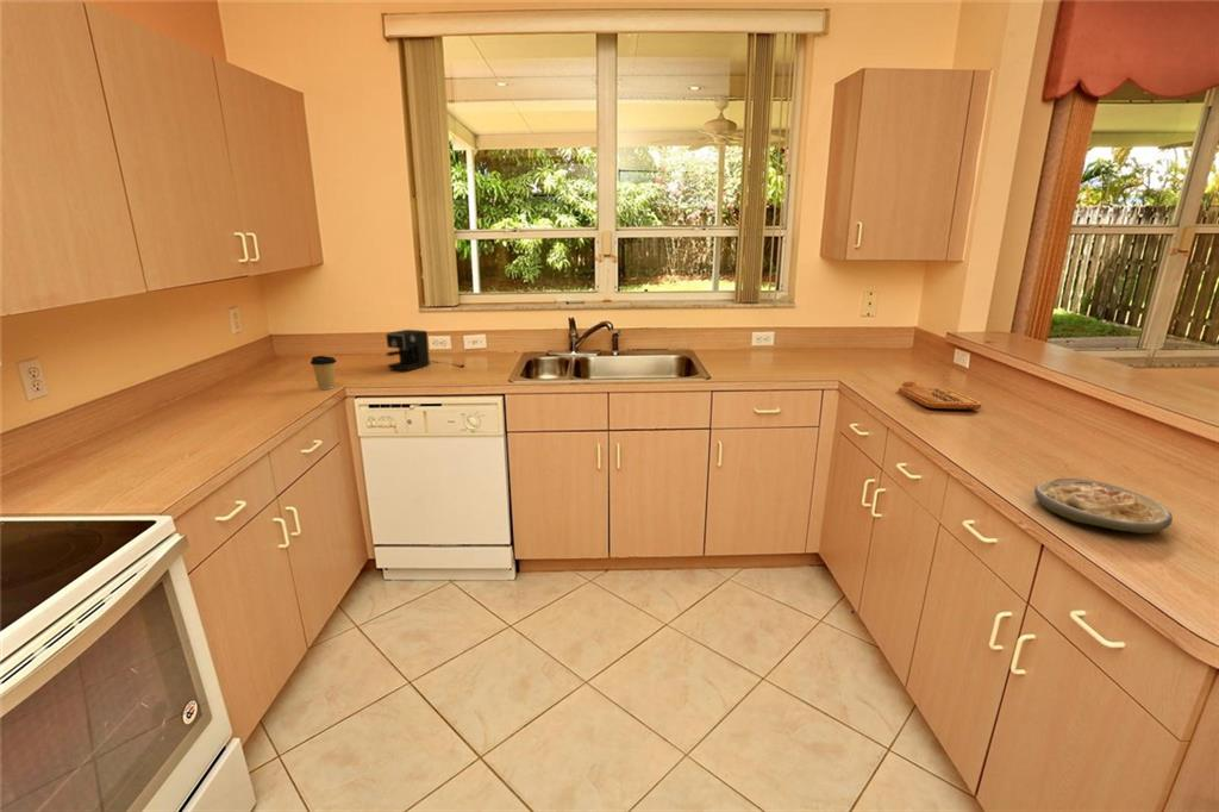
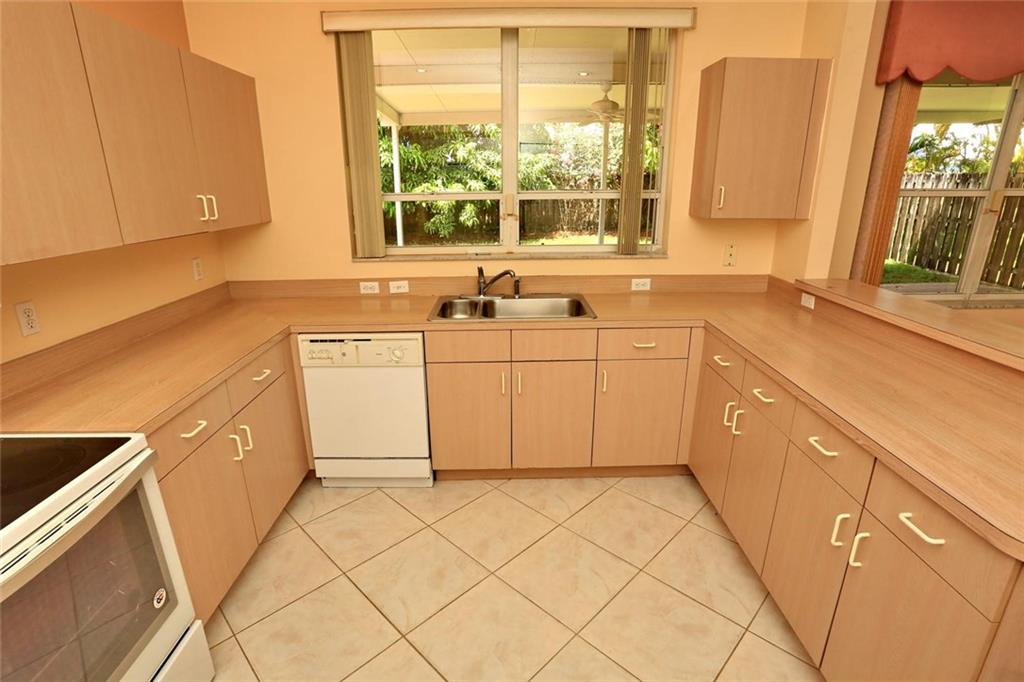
- cutting board [898,381,982,410]
- coffee cup [310,355,337,391]
- soup [1033,477,1174,535]
- coffee maker [385,329,465,371]
